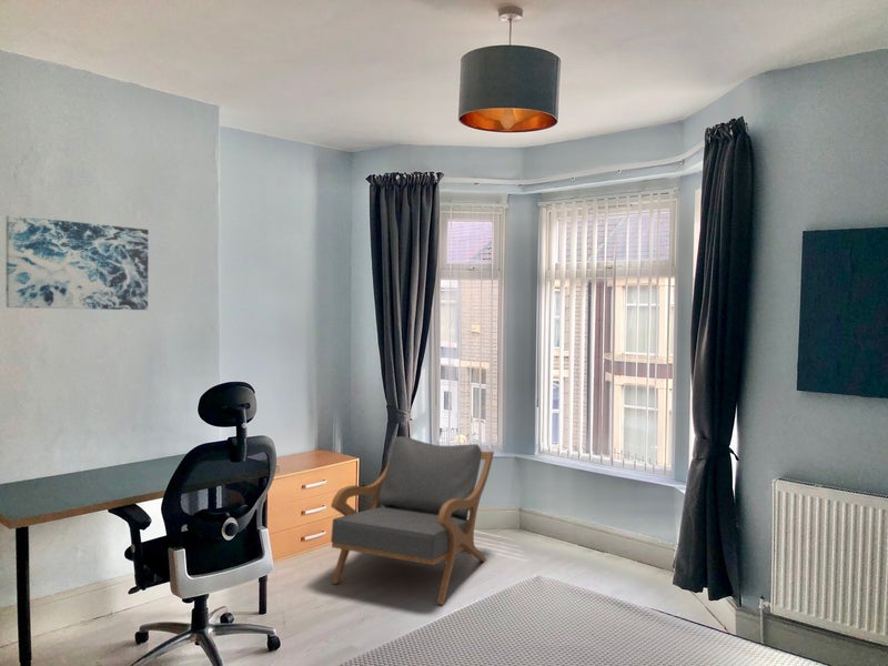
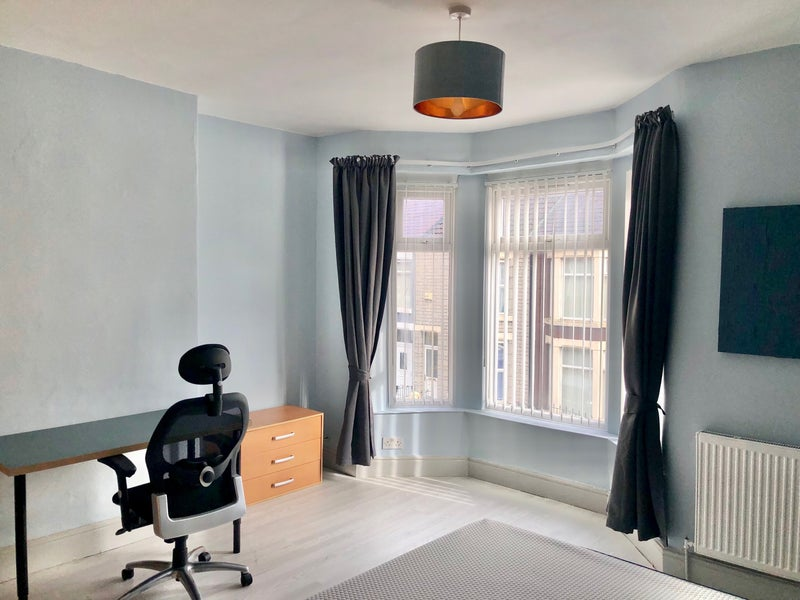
- wall art [4,214,150,311]
- armchair [330,435,495,606]
